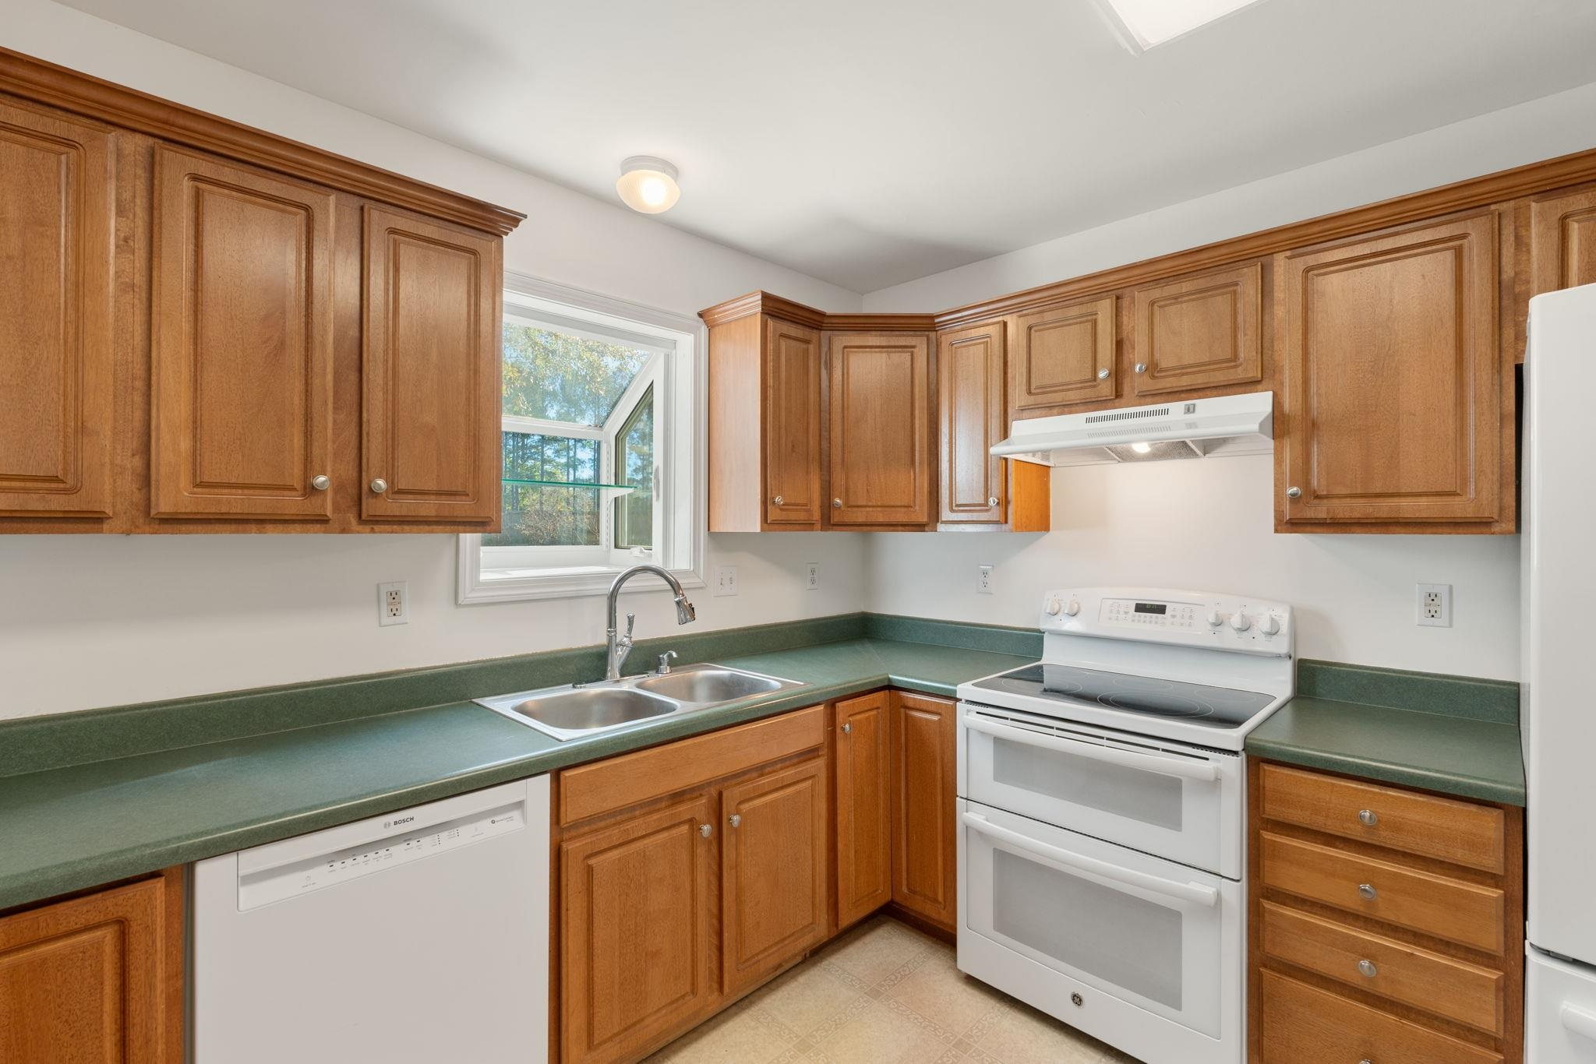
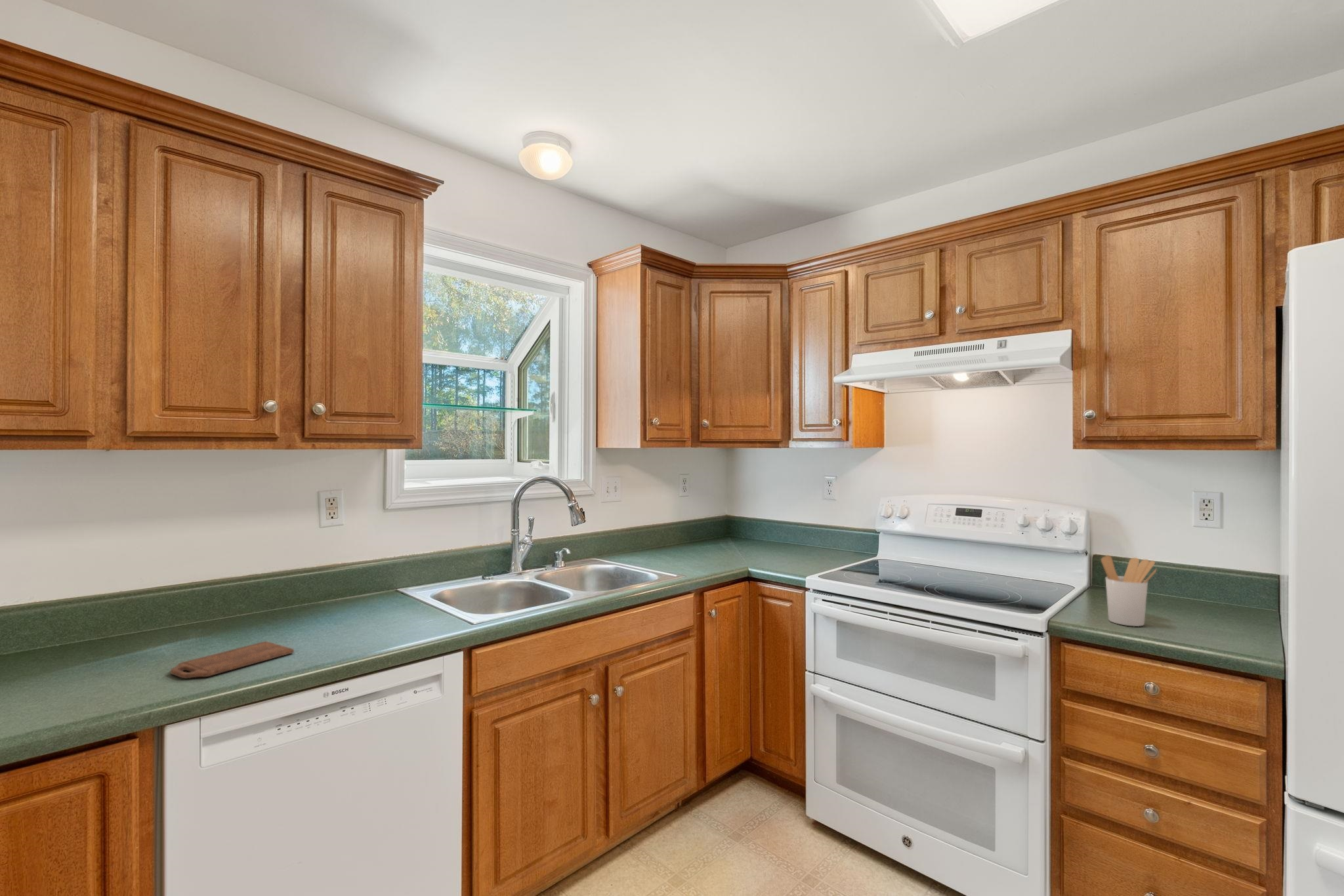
+ utensil holder [1101,555,1158,627]
+ cutting board [170,641,295,679]
